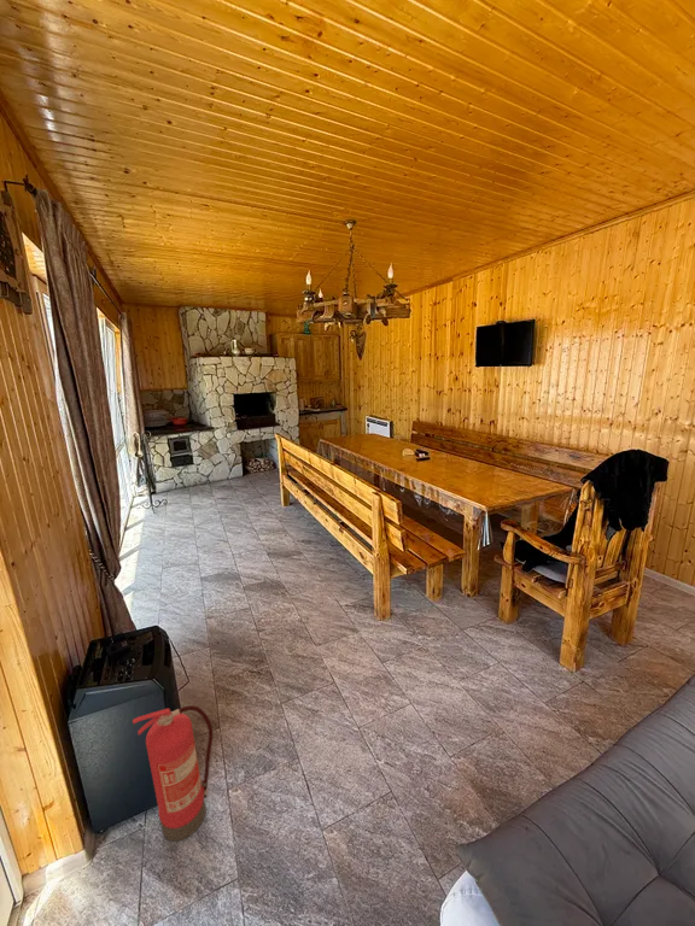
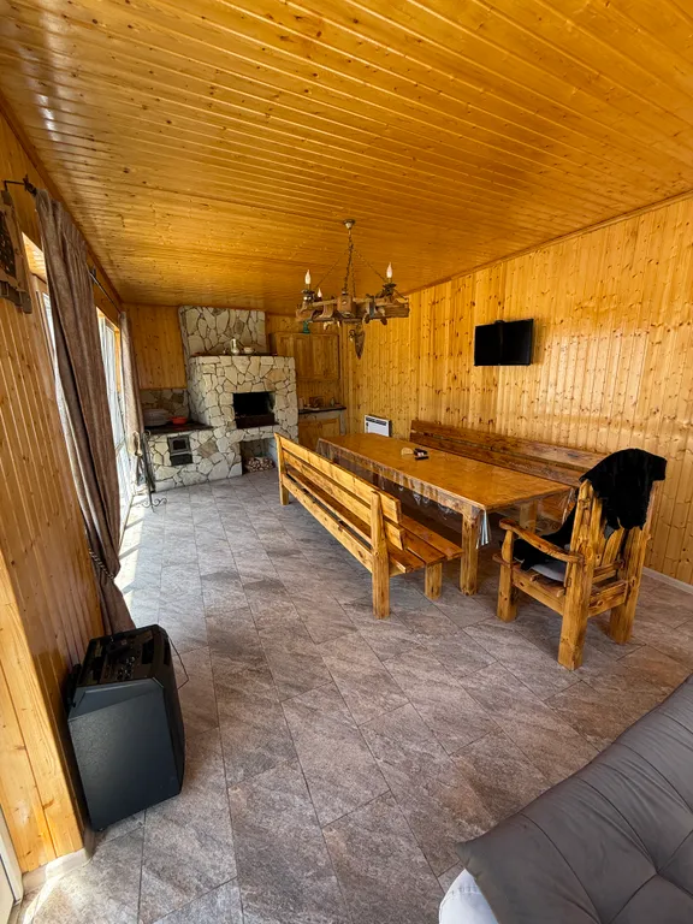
- fire extinguisher [132,704,214,843]
